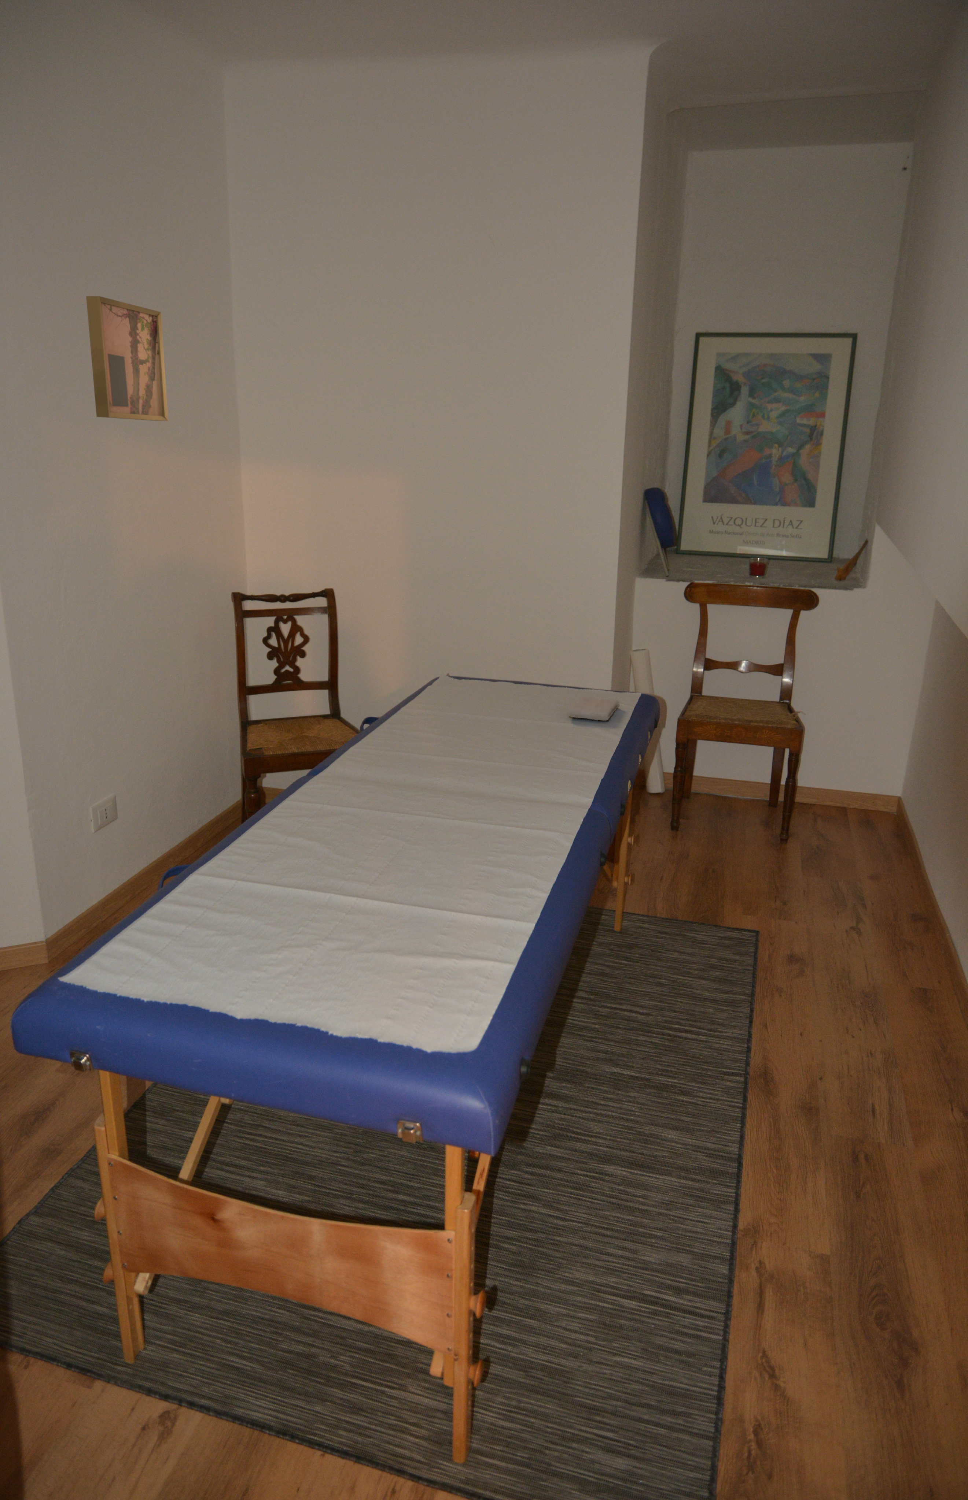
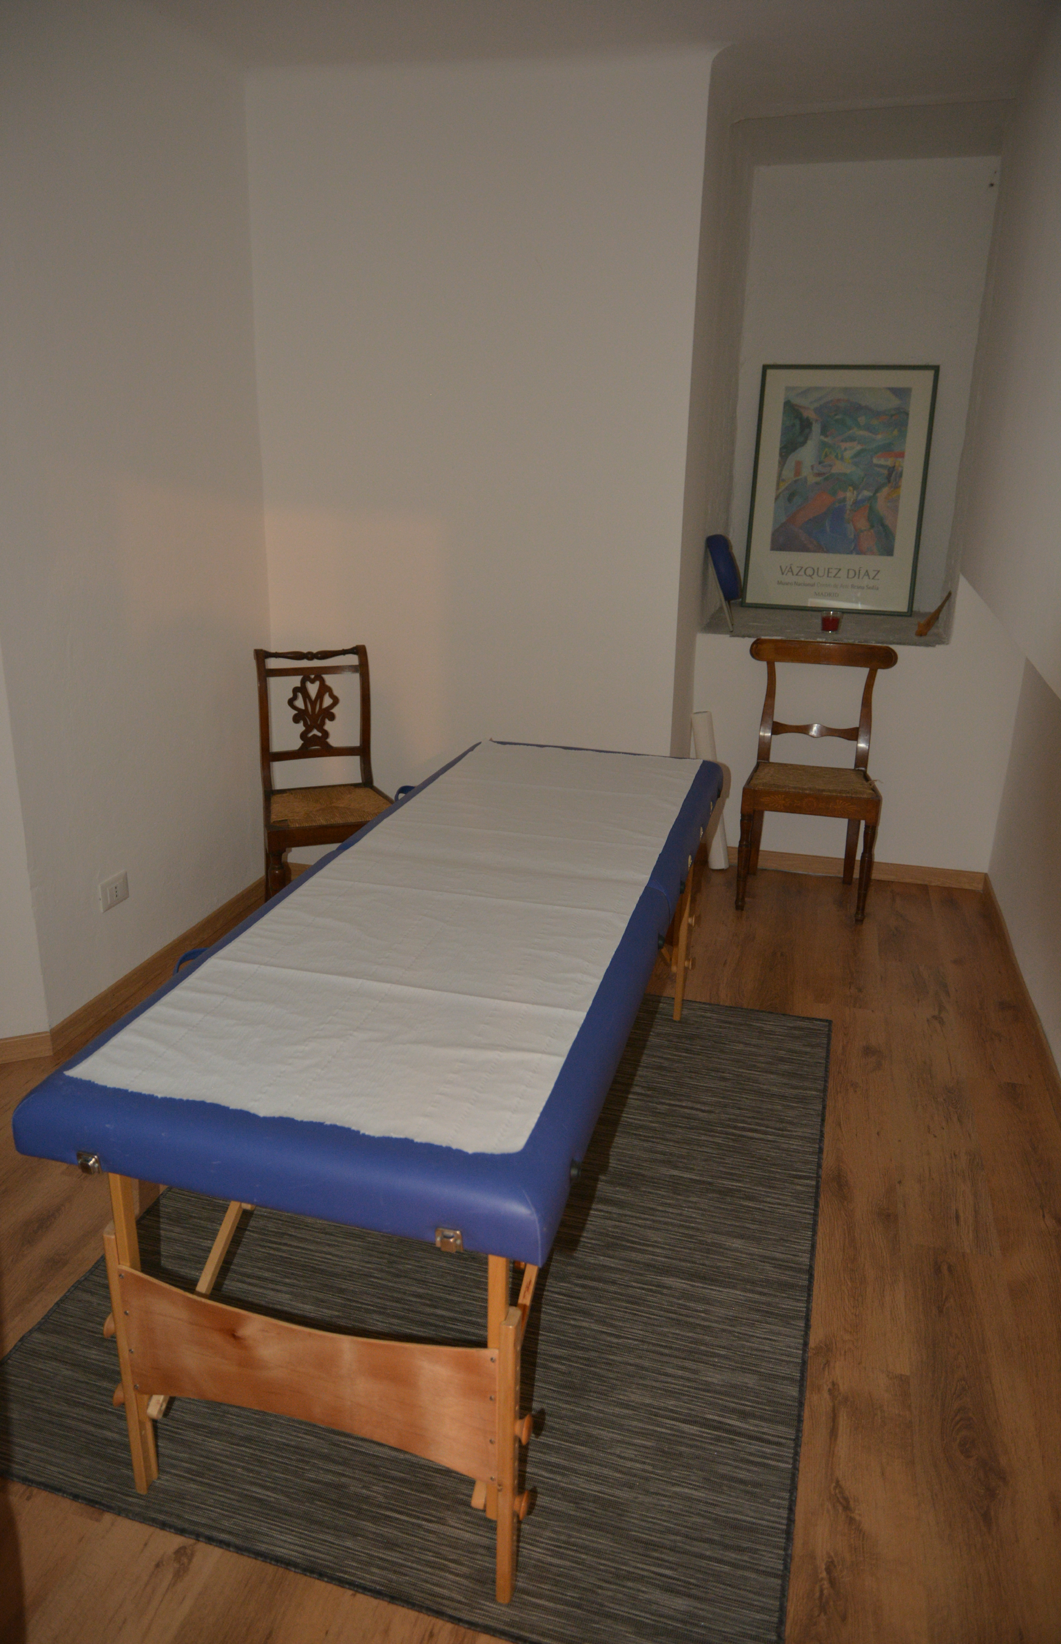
- washcloth [567,696,619,722]
- wall art [85,295,168,422]
